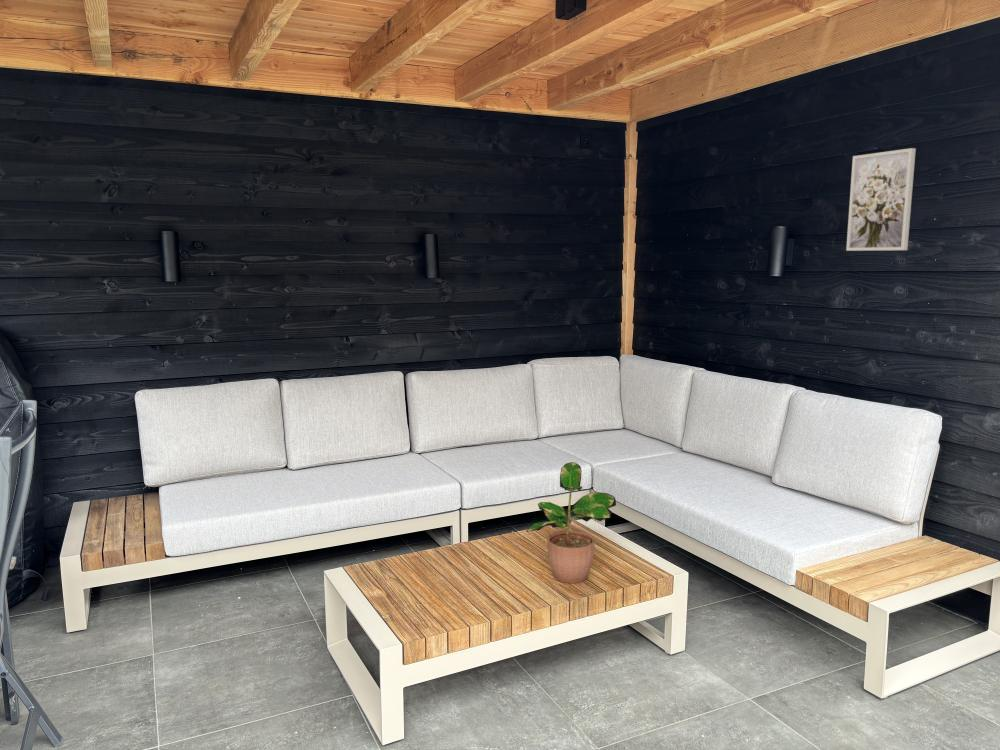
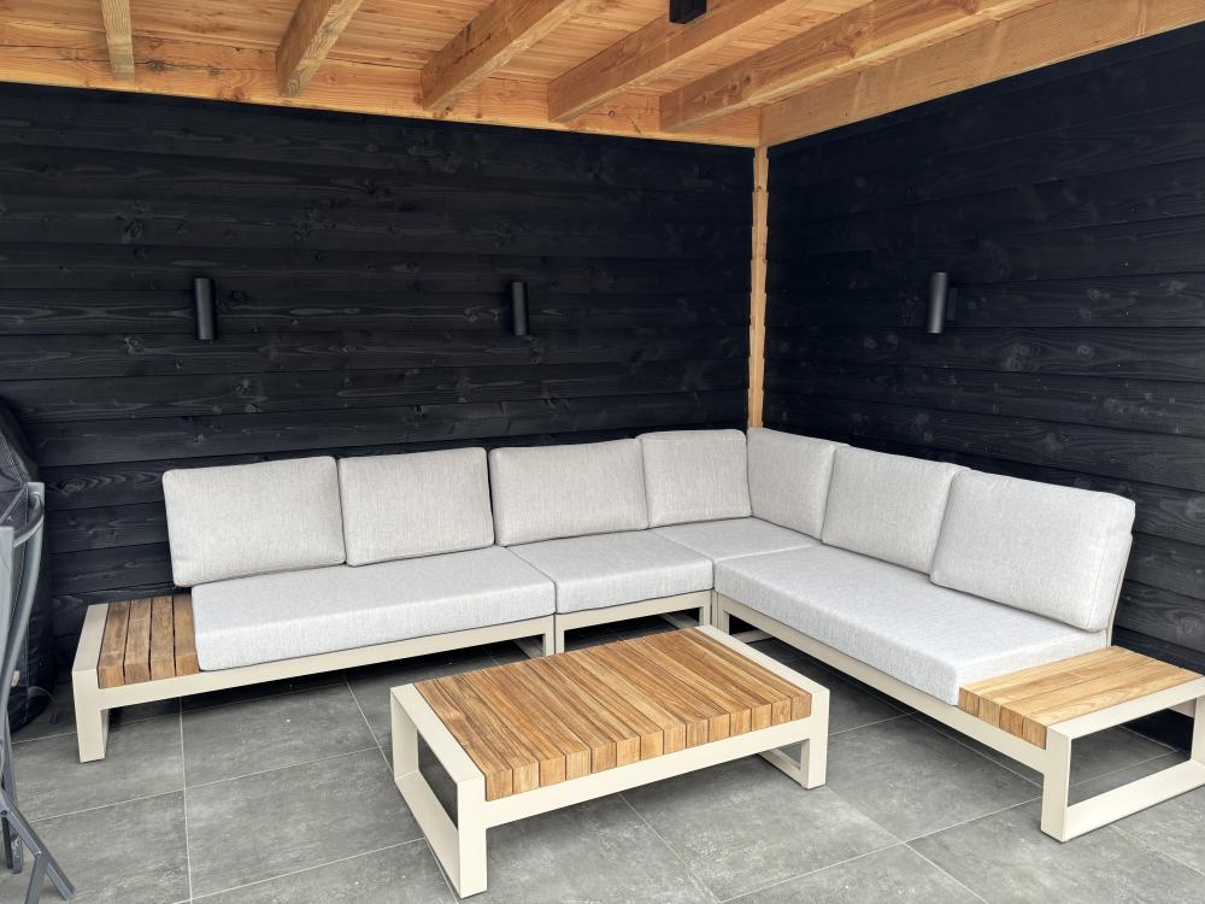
- potted plant [526,461,617,584]
- wall art [845,147,917,252]
